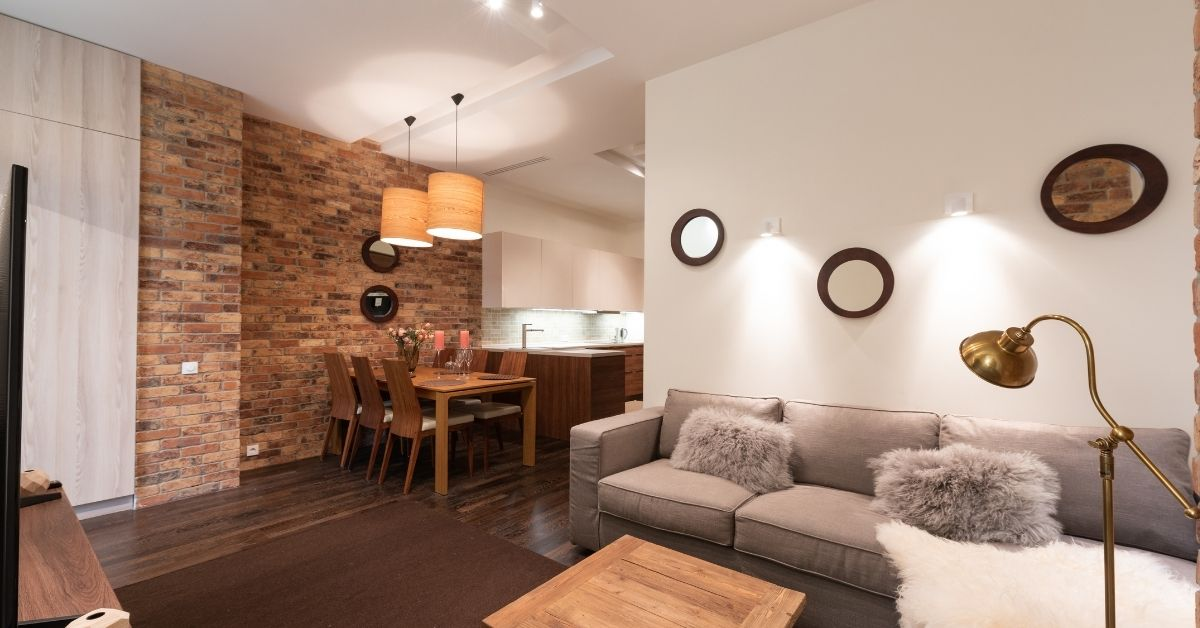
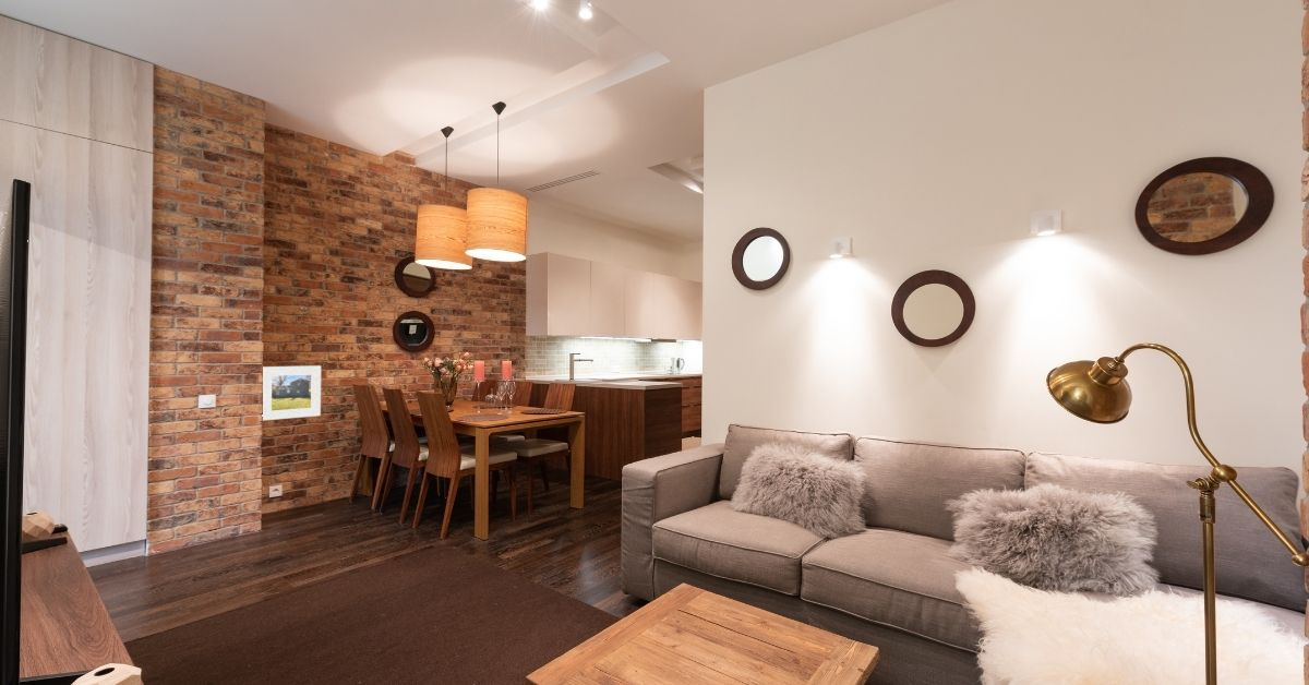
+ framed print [262,364,322,421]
